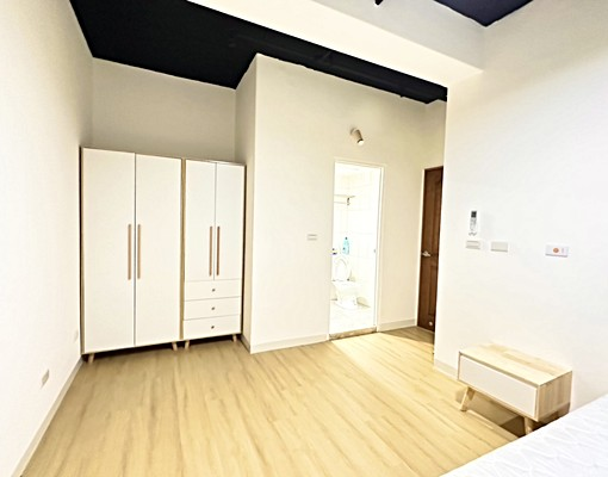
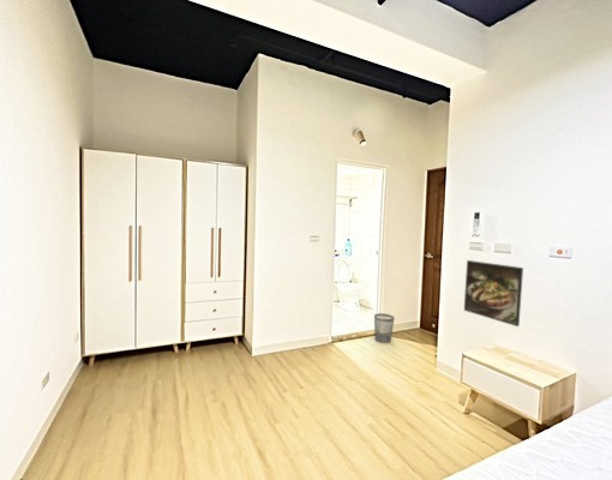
+ wastebasket [373,312,395,344]
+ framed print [463,259,524,328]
